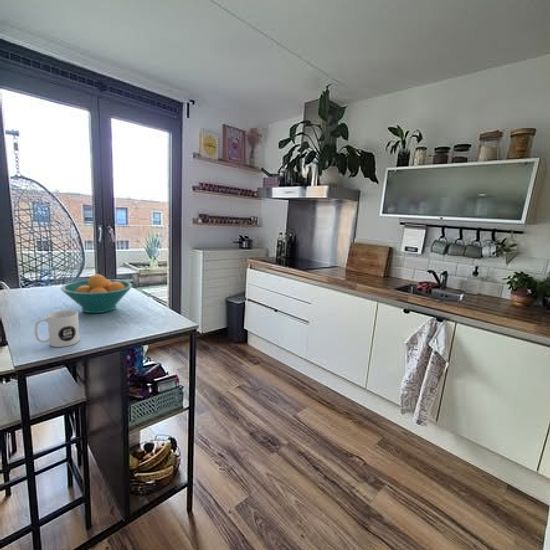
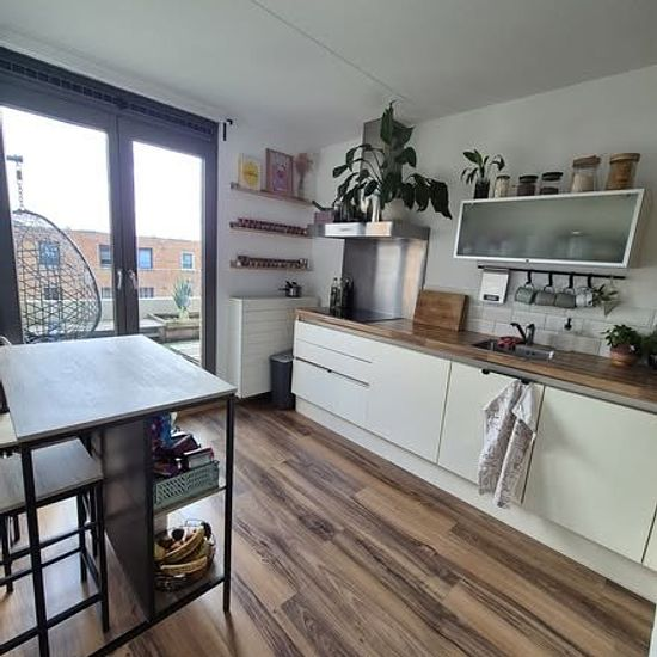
- mug [34,309,81,348]
- fruit bowl [60,273,134,314]
